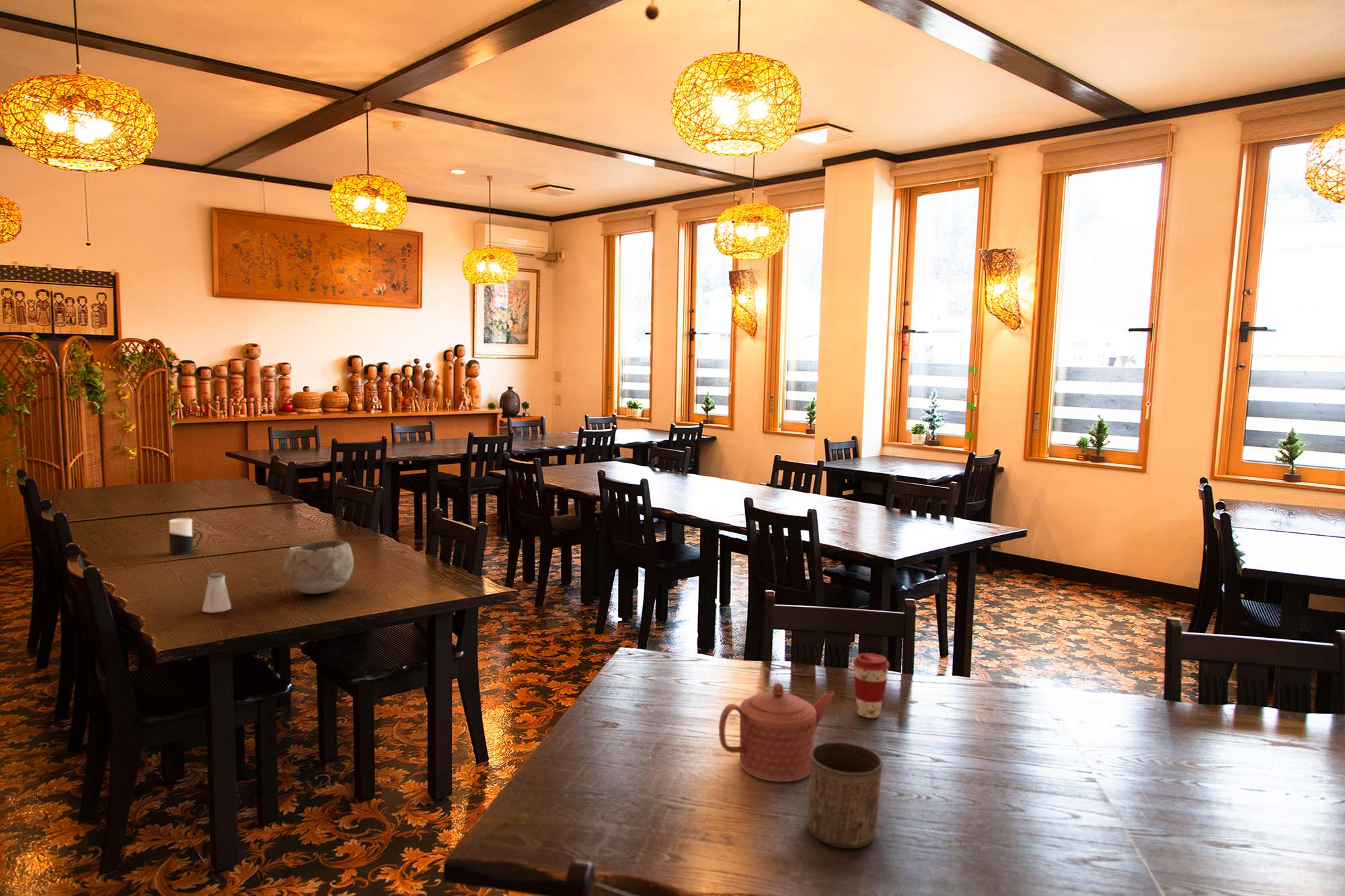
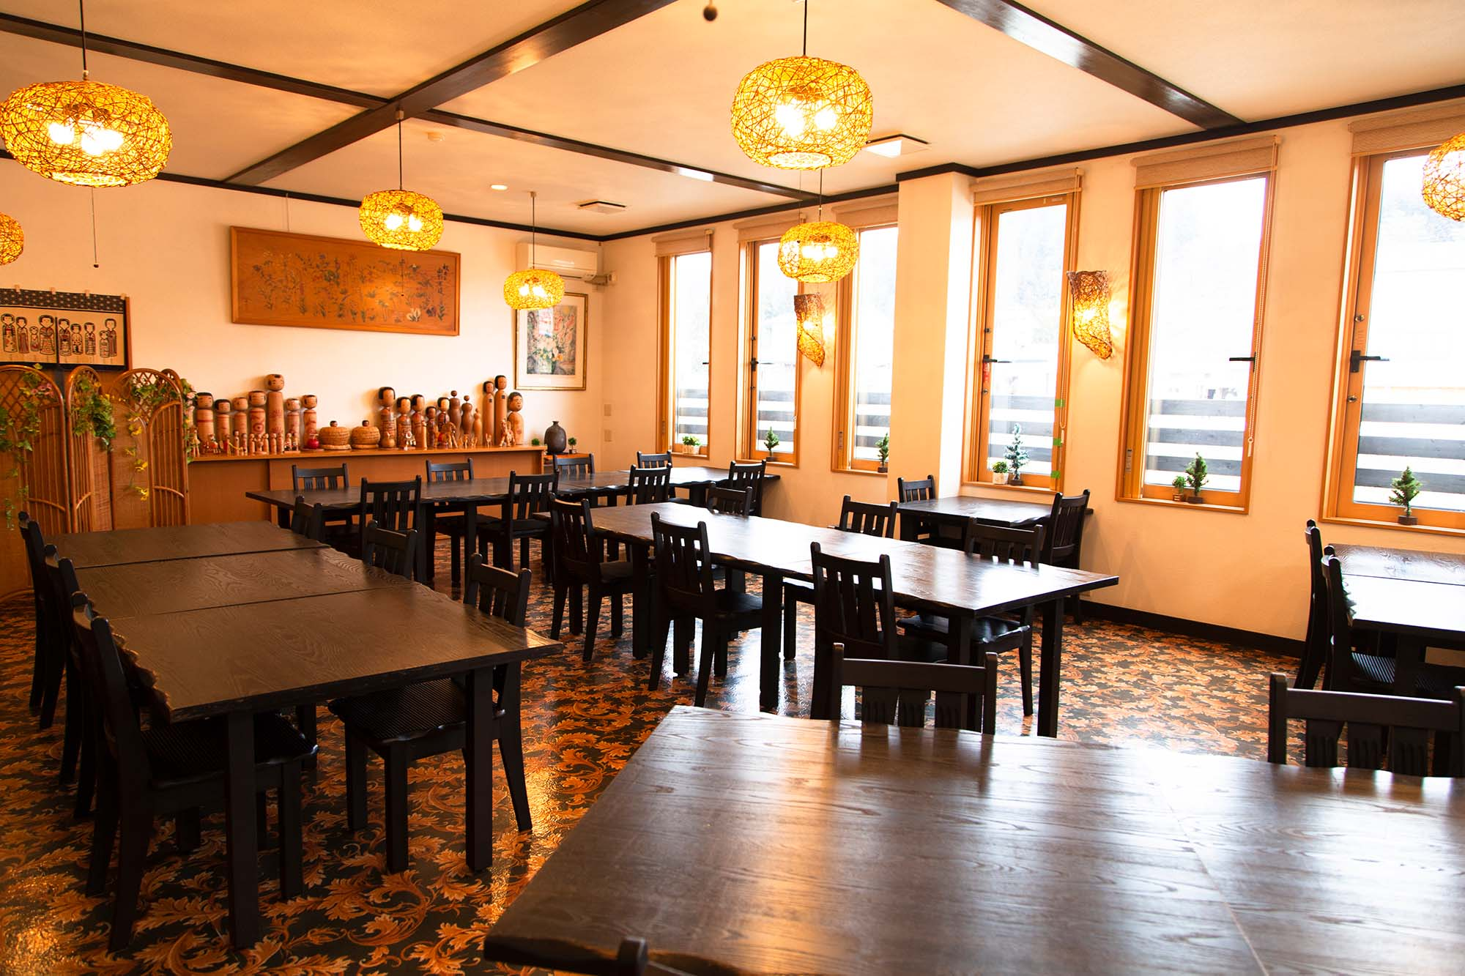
- saltshaker [202,572,232,613]
- teapot [718,682,835,782]
- bowl [282,540,354,595]
- cup [168,518,202,555]
- coffee cup [852,653,890,719]
- cup [807,741,883,849]
